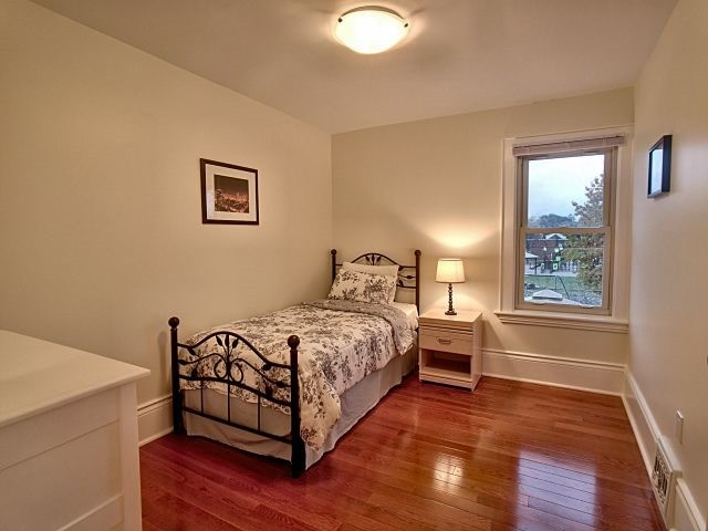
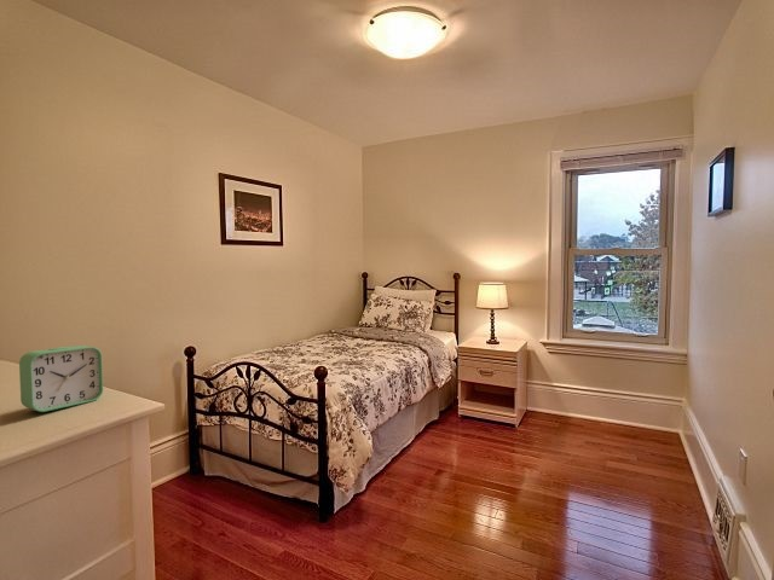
+ alarm clock [18,344,104,413]
